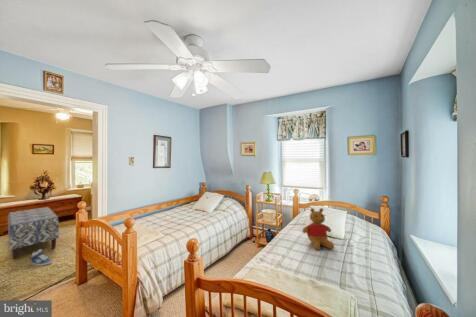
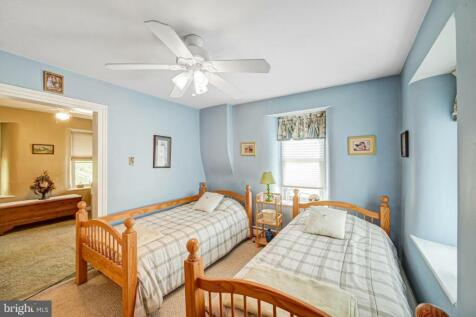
- sneaker [29,248,53,267]
- bench [7,206,60,260]
- teddy bear [302,207,335,251]
